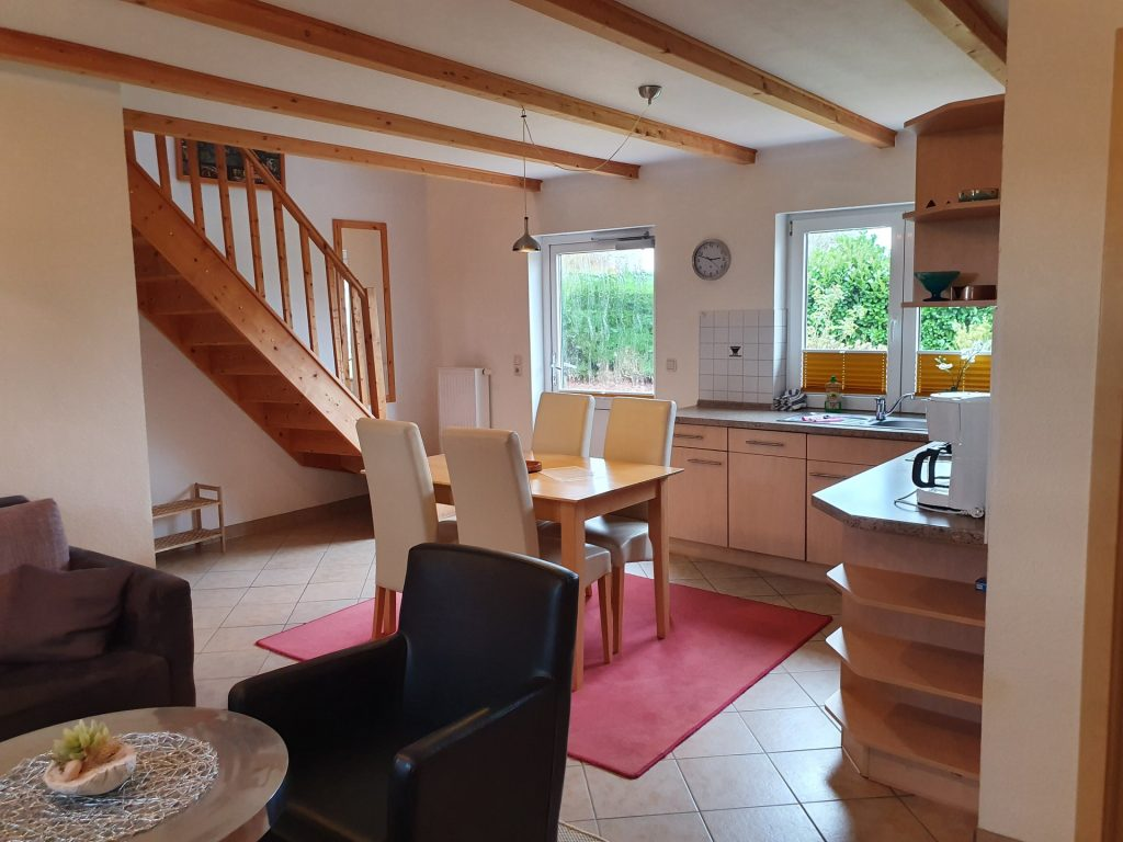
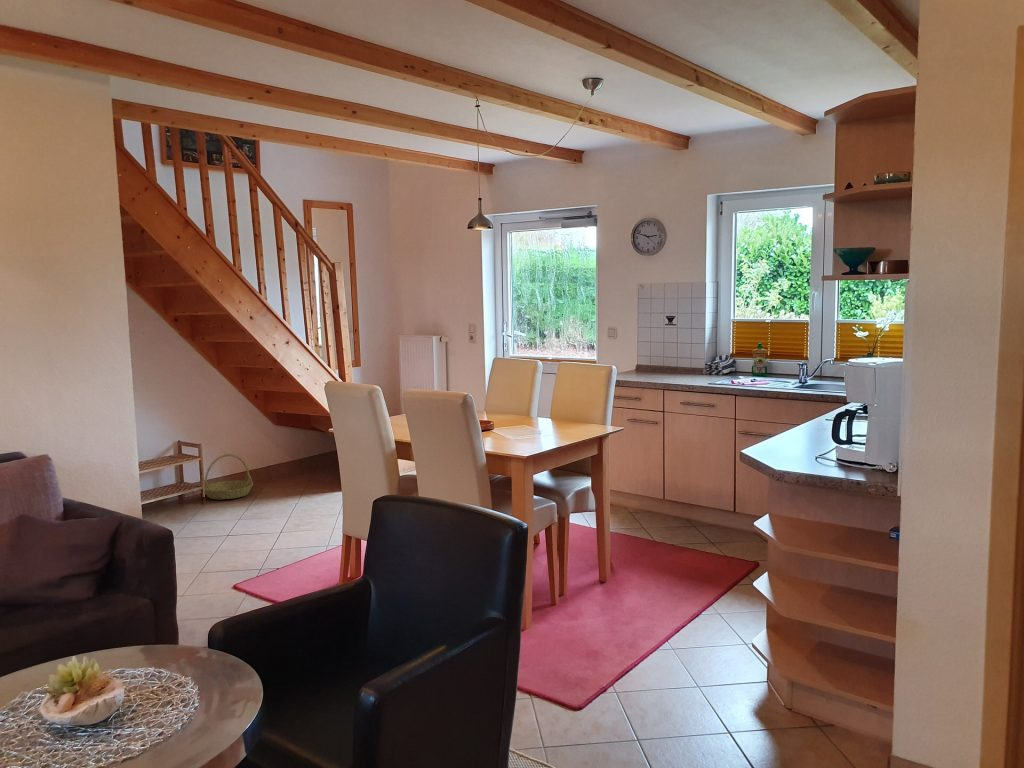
+ basket [204,453,254,500]
